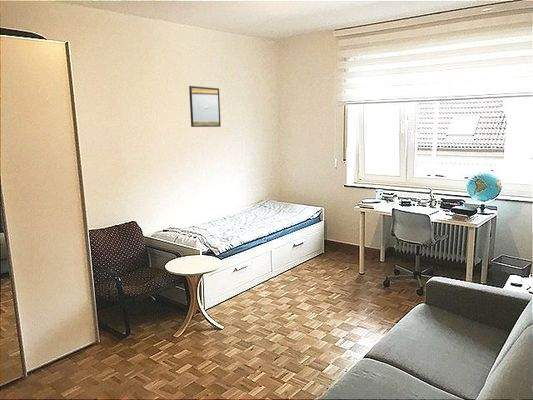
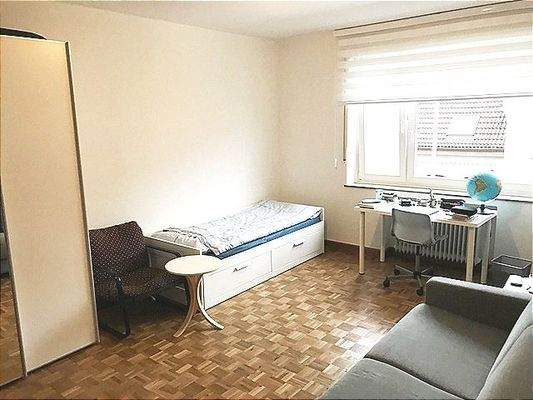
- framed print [188,85,222,128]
